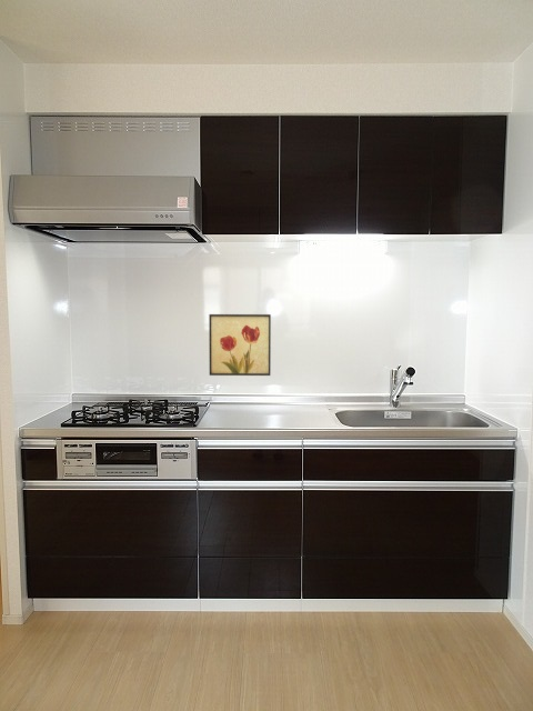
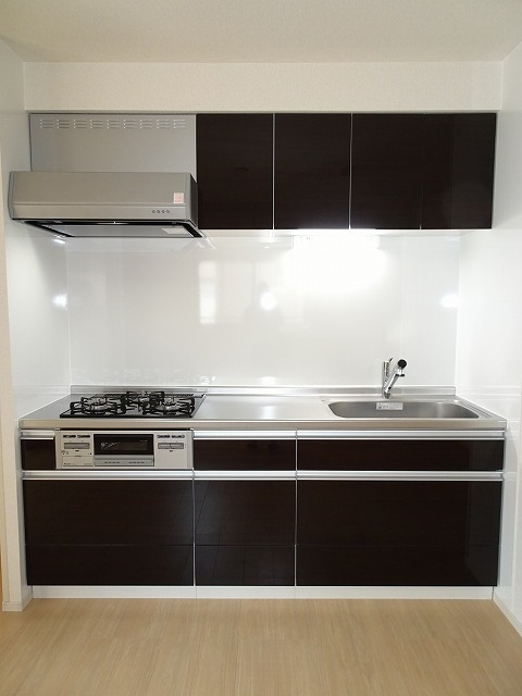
- wall art [208,313,272,377]
